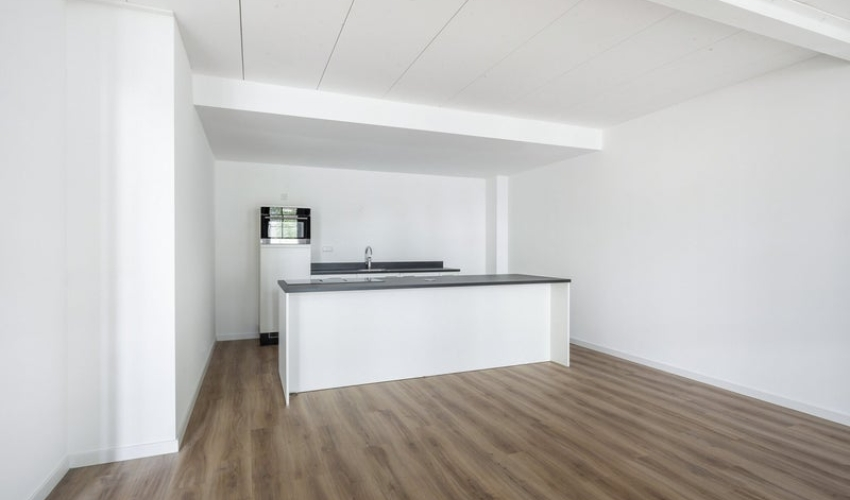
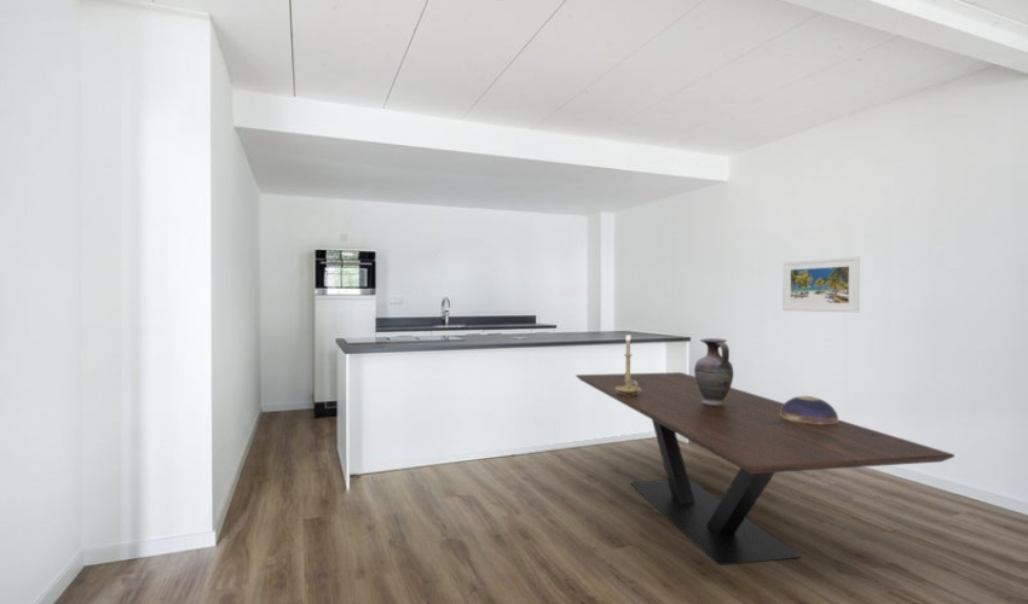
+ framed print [781,256,861,314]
+ vase [693,337,734,406]
+ candle holder [616,333,641,395]
+ decorative bowl [780,395,839,424]
+ dining table [574,371,955,567]
